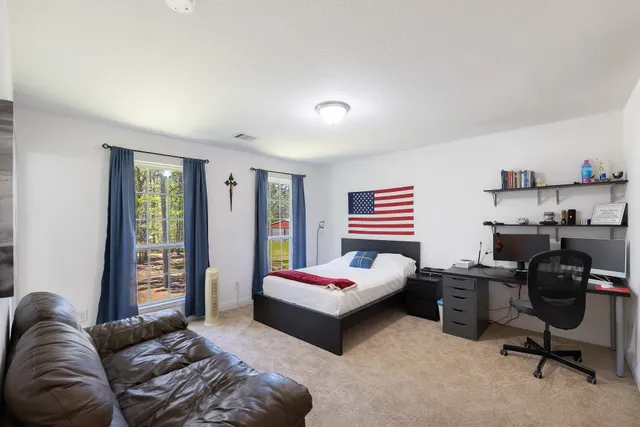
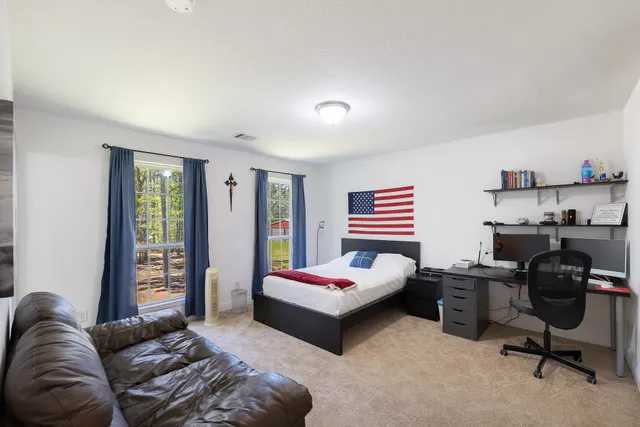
+ wastebasket [230,288,249,314]
